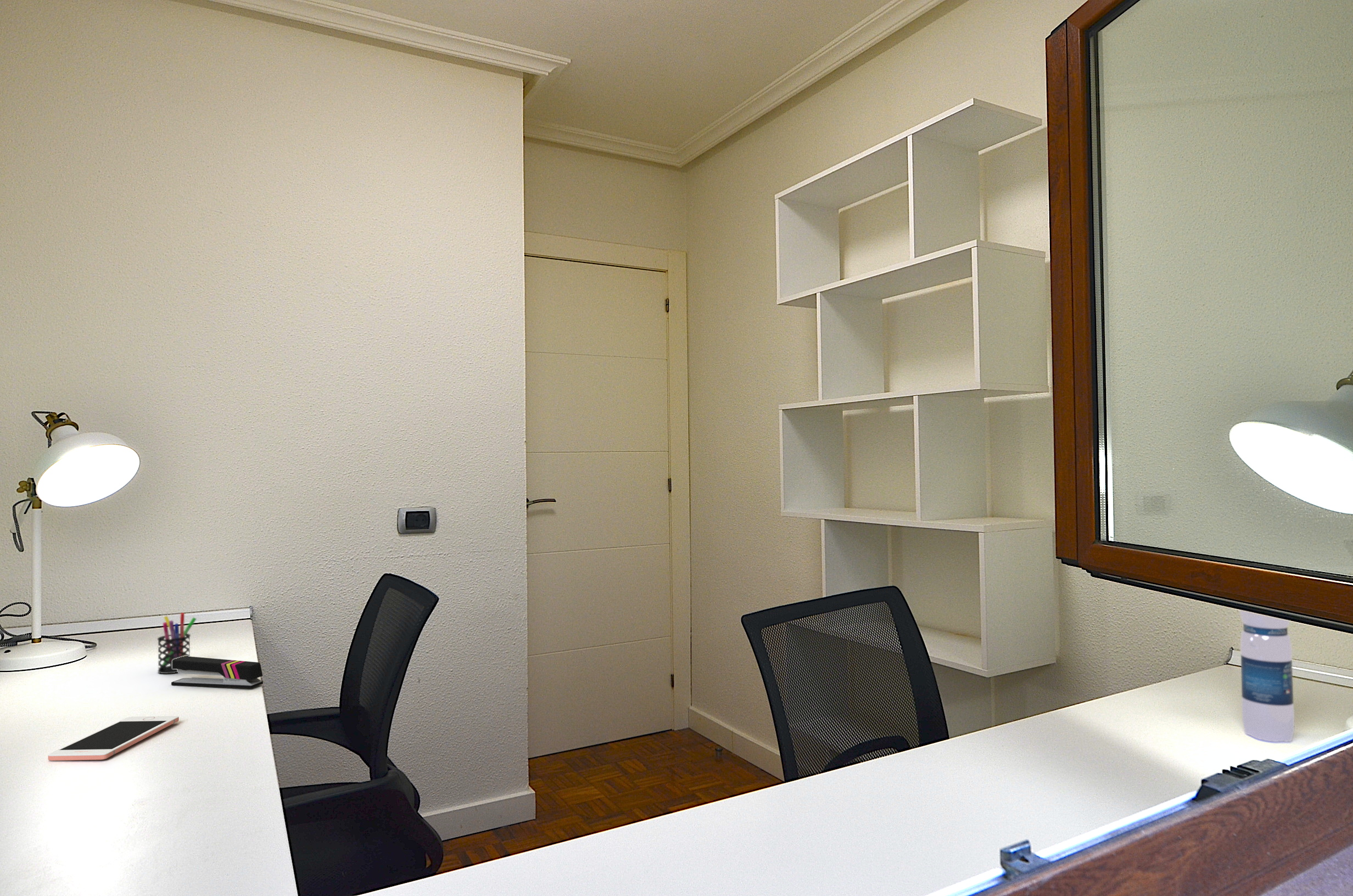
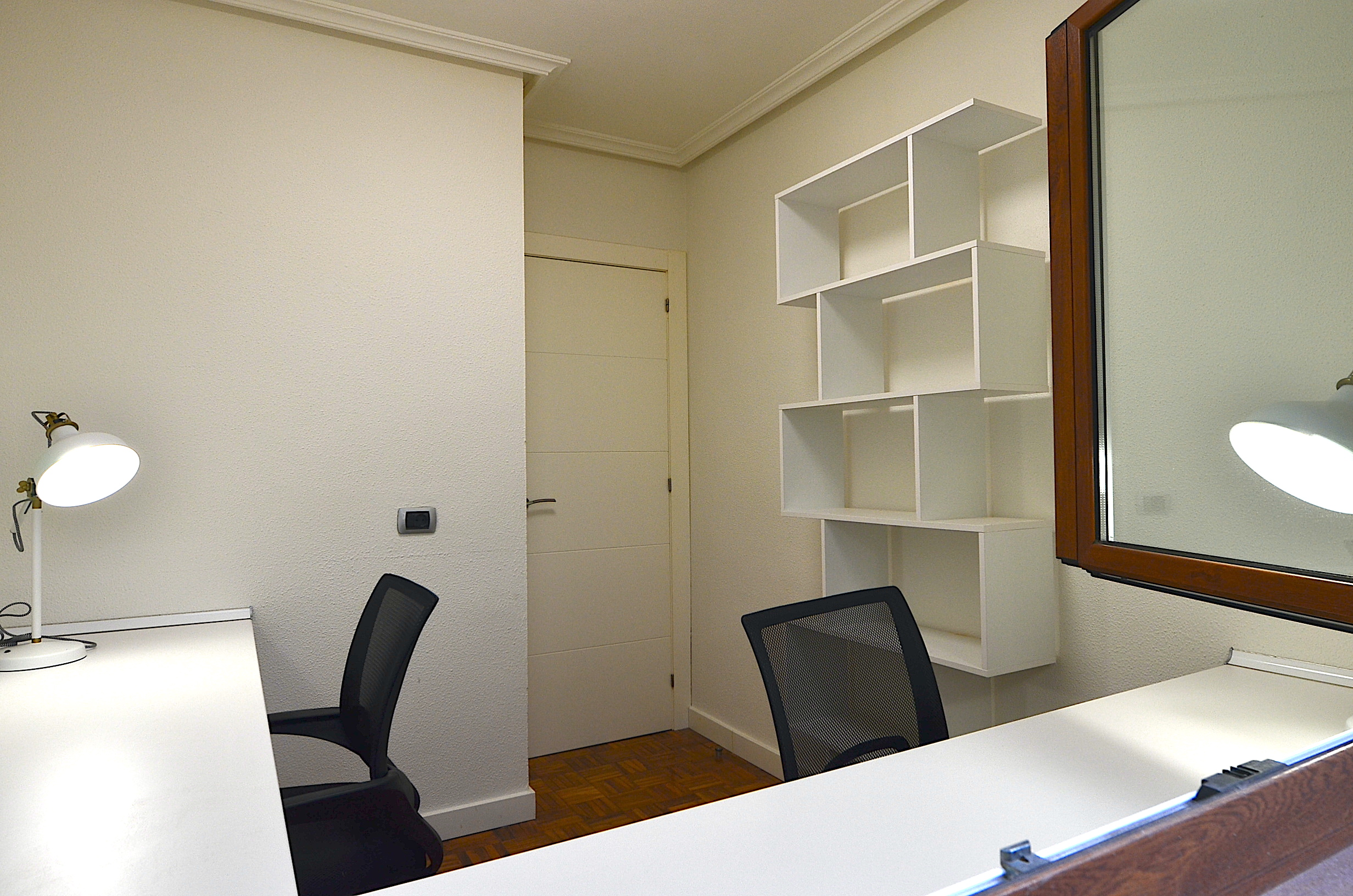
- pen holder [157,612,197,674]
- water bottle [1239,610,1295,742]
- cell phone [47,715,180,761]
- stapler [171,656,264,689]
